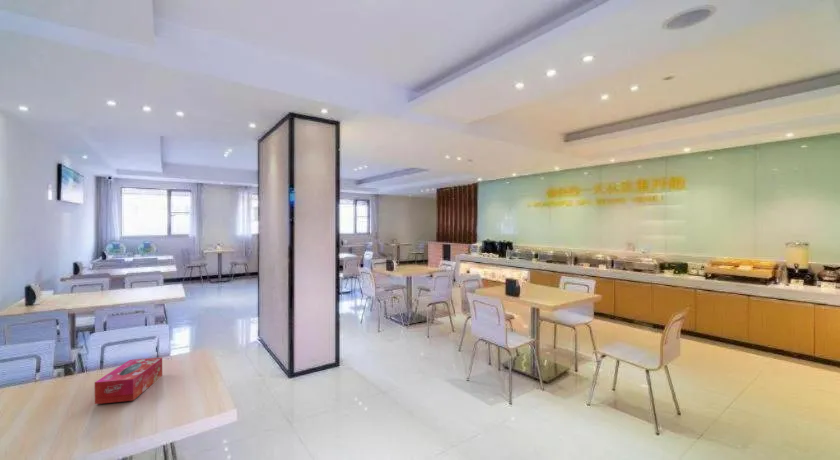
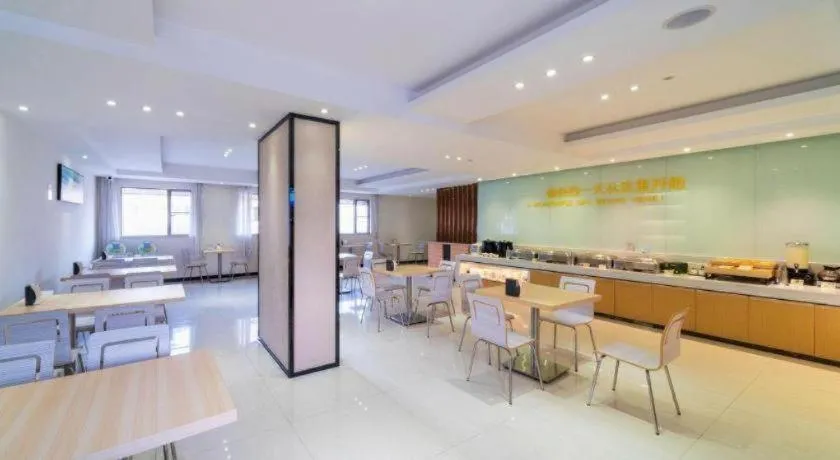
- tissue box [94,357,163,405]
